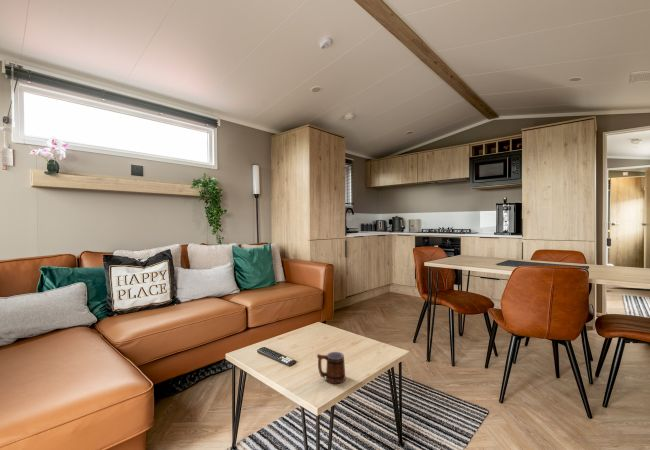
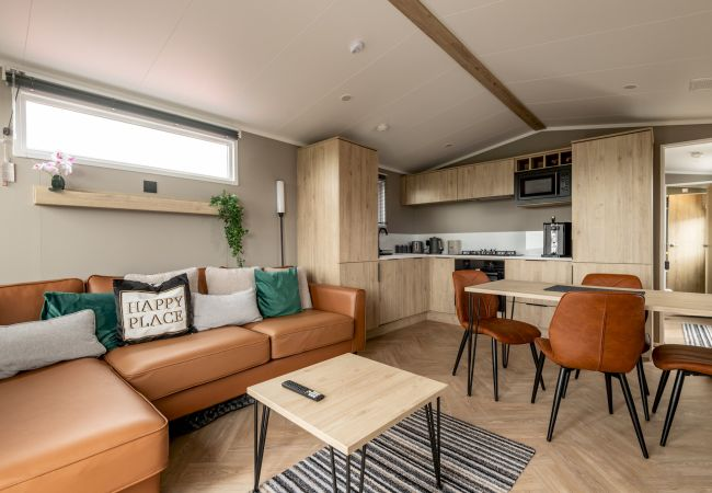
- mug [316,351,347,385]
